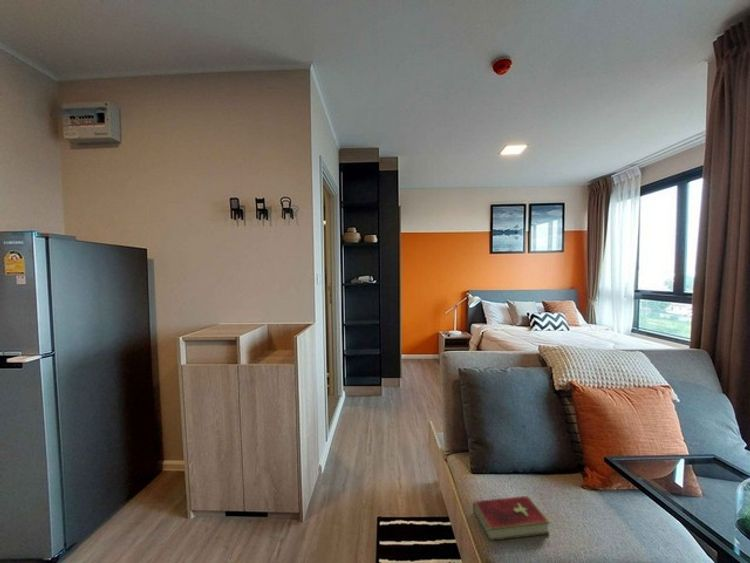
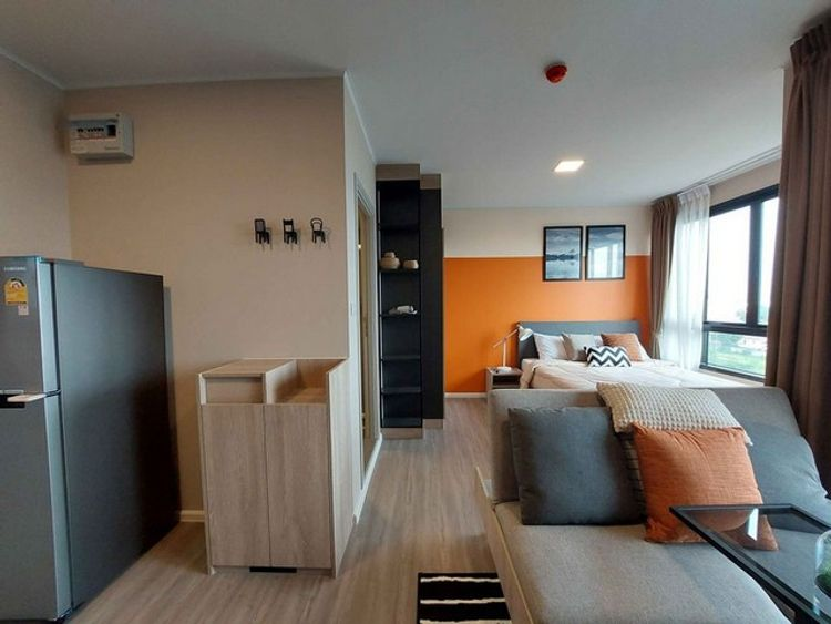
- hardcover book [472,495,551,542]
